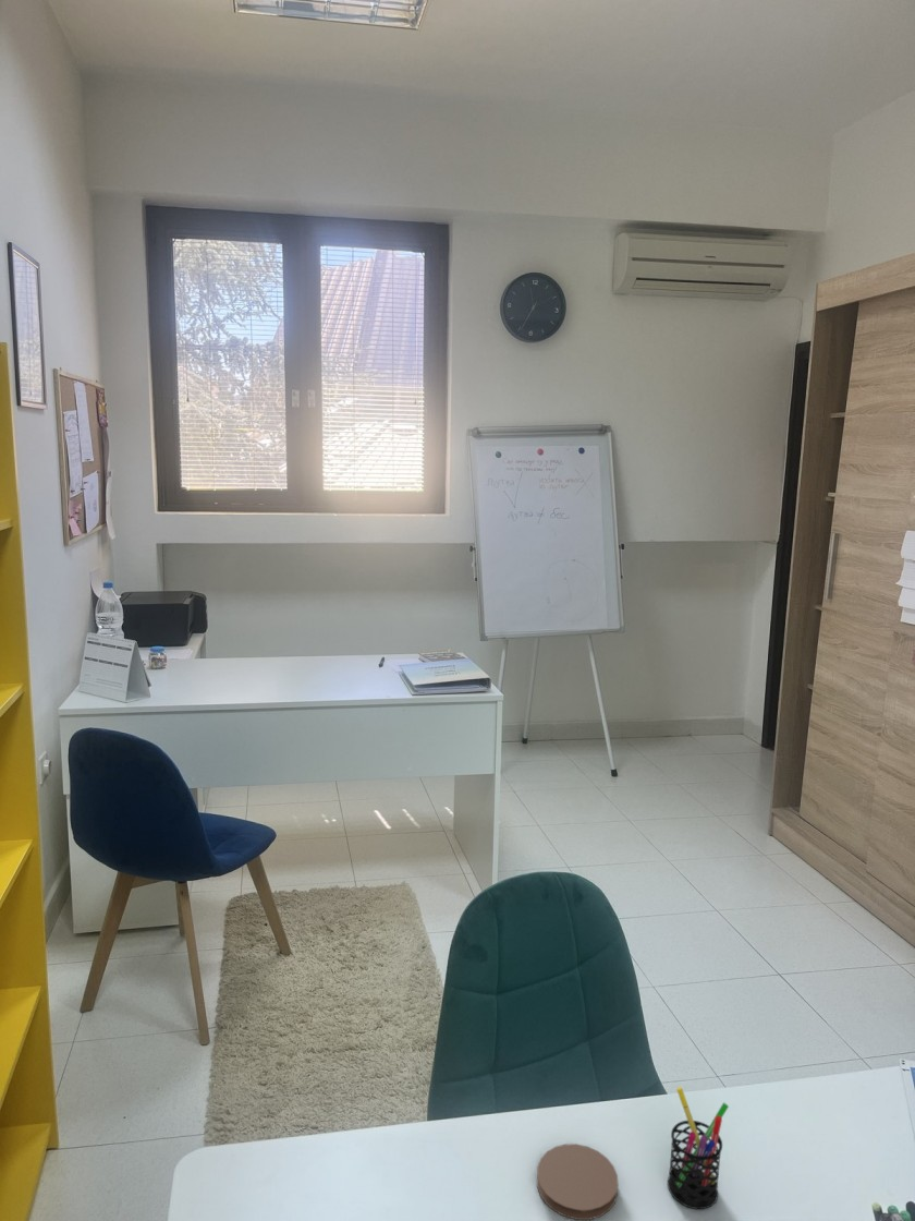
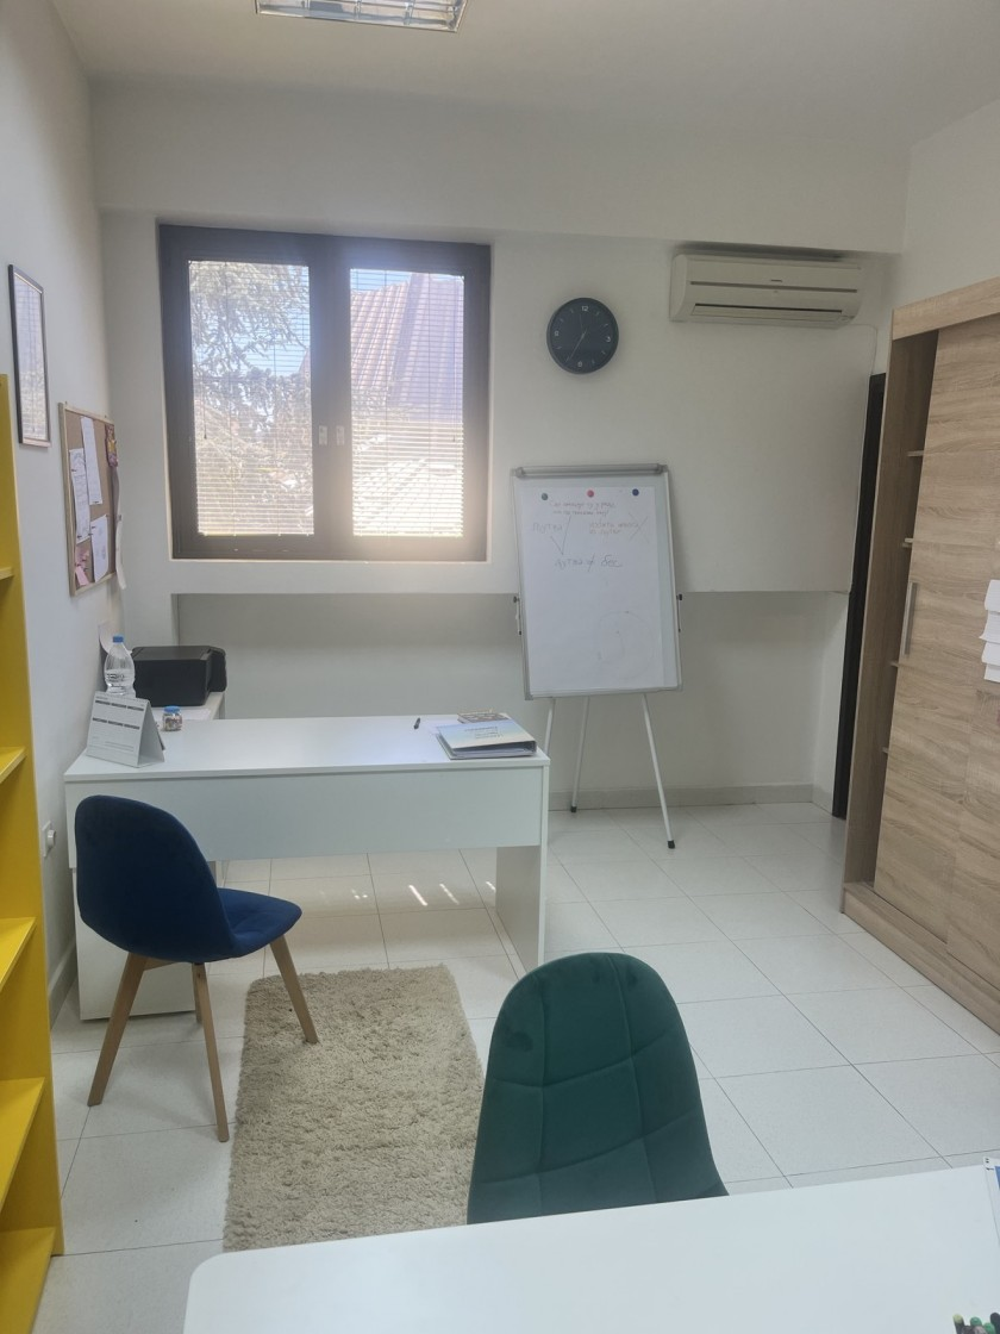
- coaster [536,1143,620,1221]
- pen holder [667,1086,730,1210]
